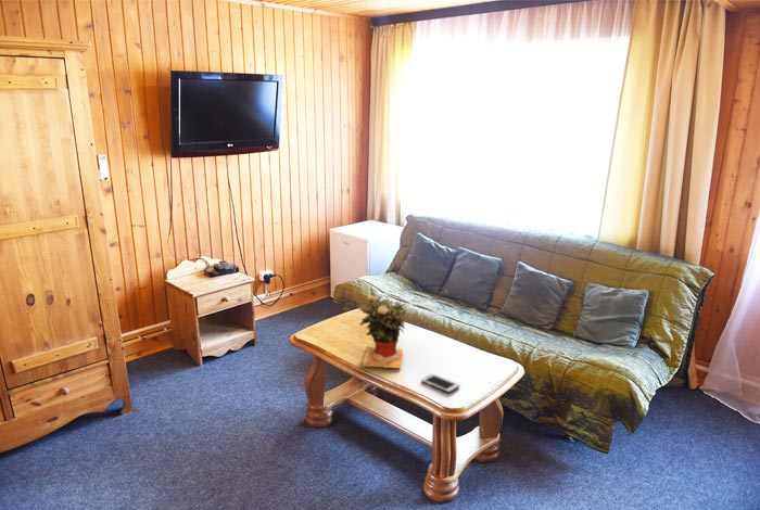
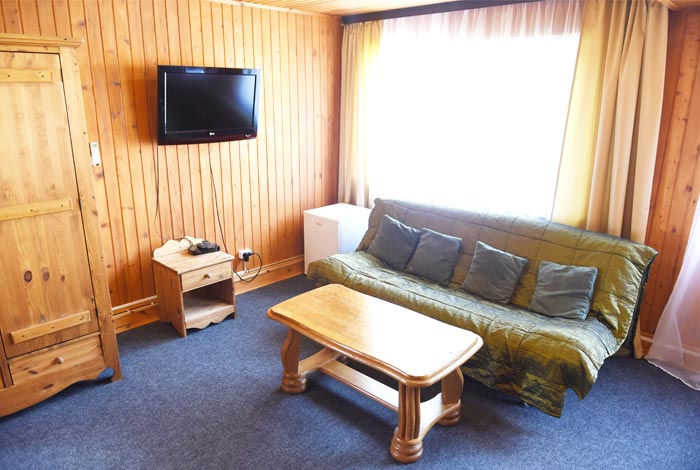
- flower arrangement [355,294,409,369]
- cell phone [420,373,460,394]
